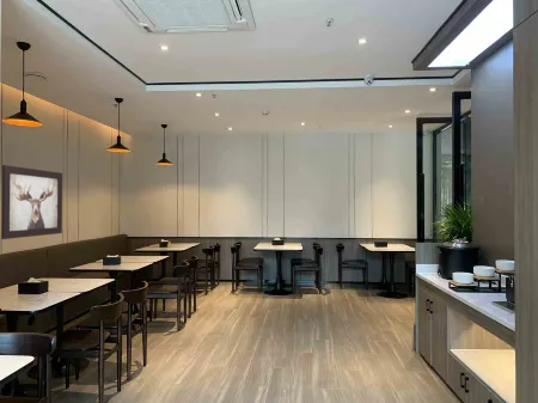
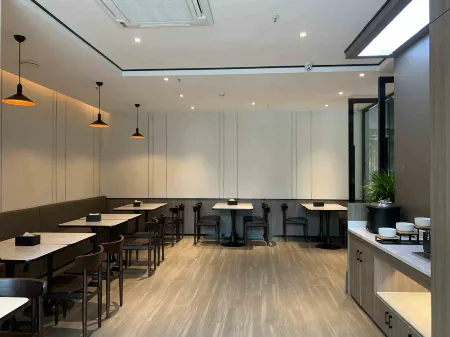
- wall art [0,164,63,240]
